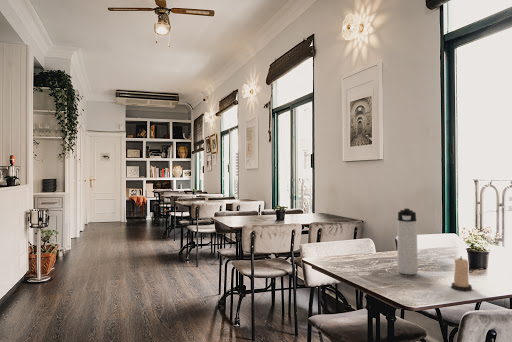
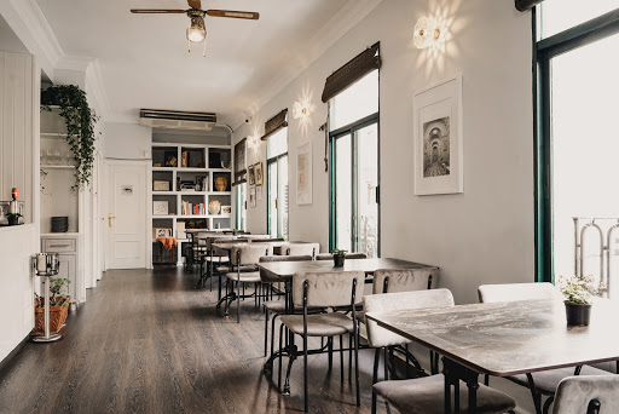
- candle [450,256,473,291]
- thermos bottle [396,208,419,276]
